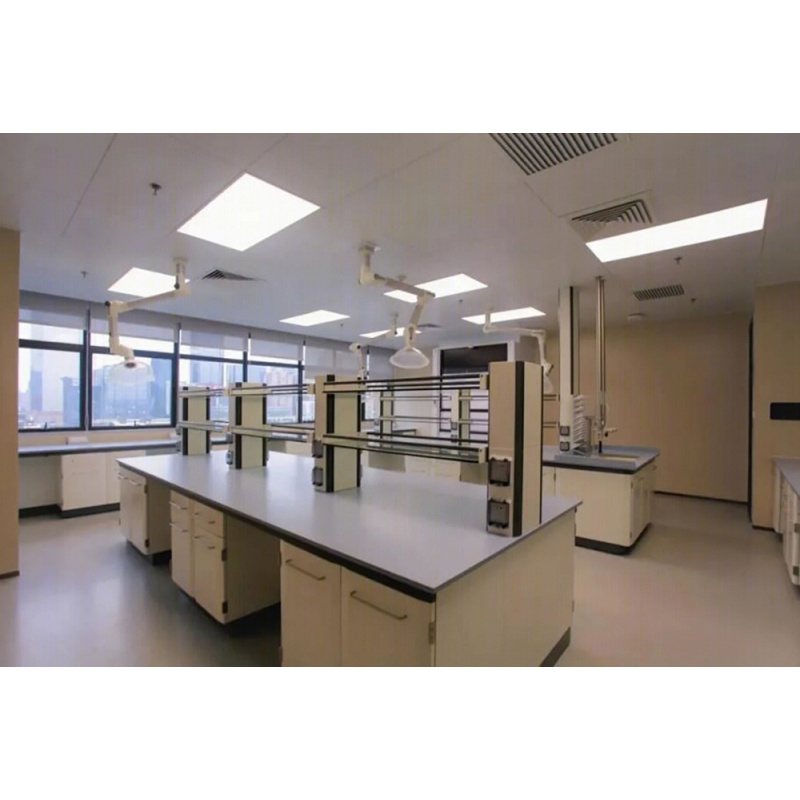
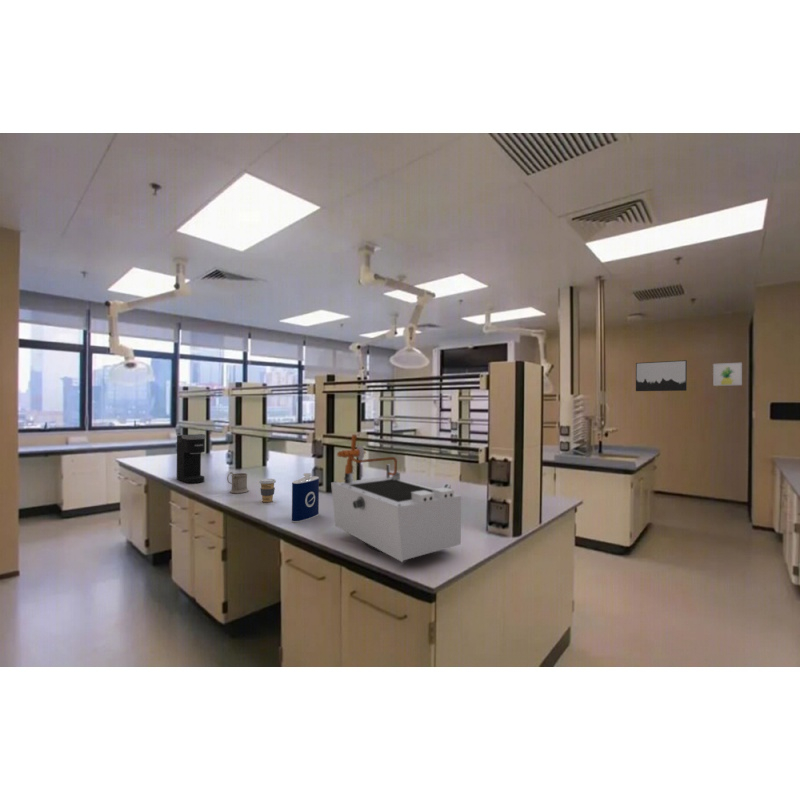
+ coffee maker [176,433,207,484]
+ wall art [635,359,688,392]
+ flask [291,472,320,524]
+ laboratory equipment [330,433,462,563]
+ mug [226,471,250,494]
+ wall art [712,362,743,387]
+ coffee cup [258,478,277,503]
